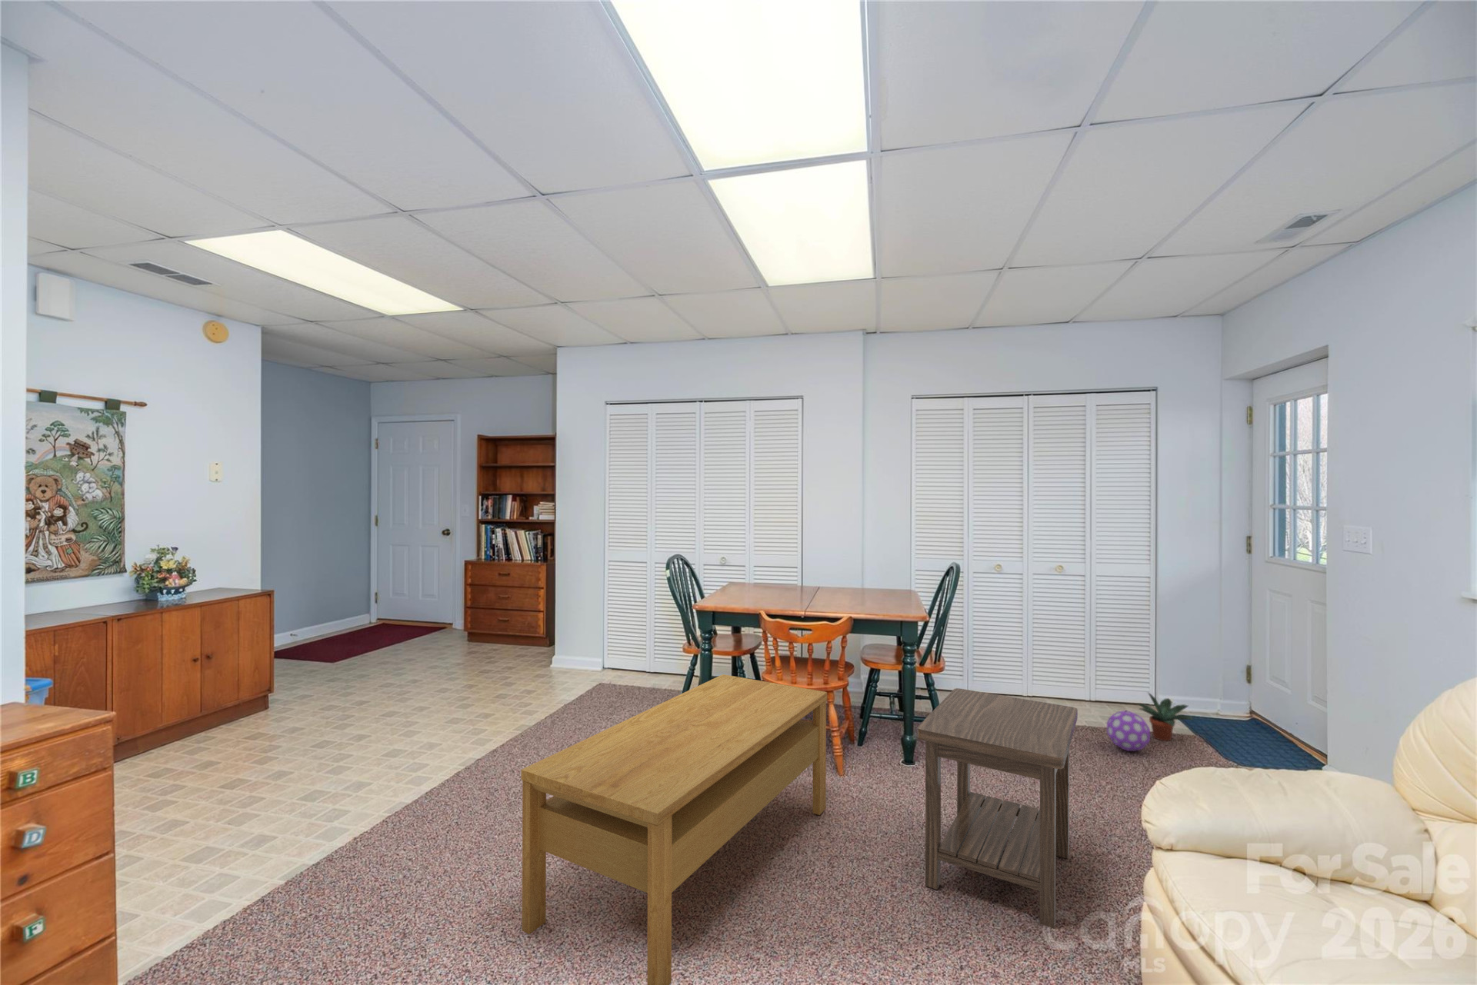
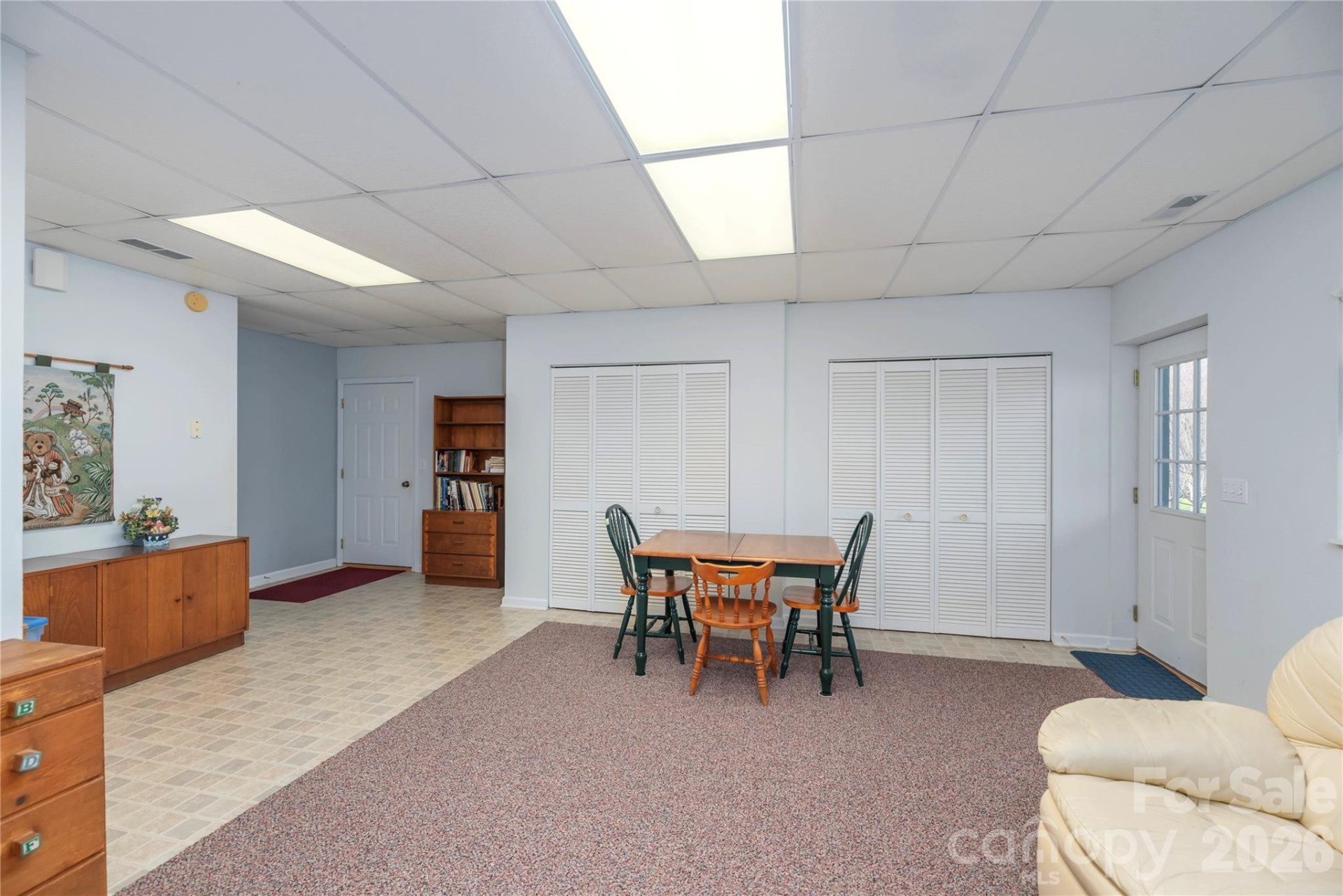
- coffee table [520,674,828,985]
- potted plant [1136,691,1194,742]
- side table [917,687,1079,929]
- decorative ball [1106,710,1150,752]
